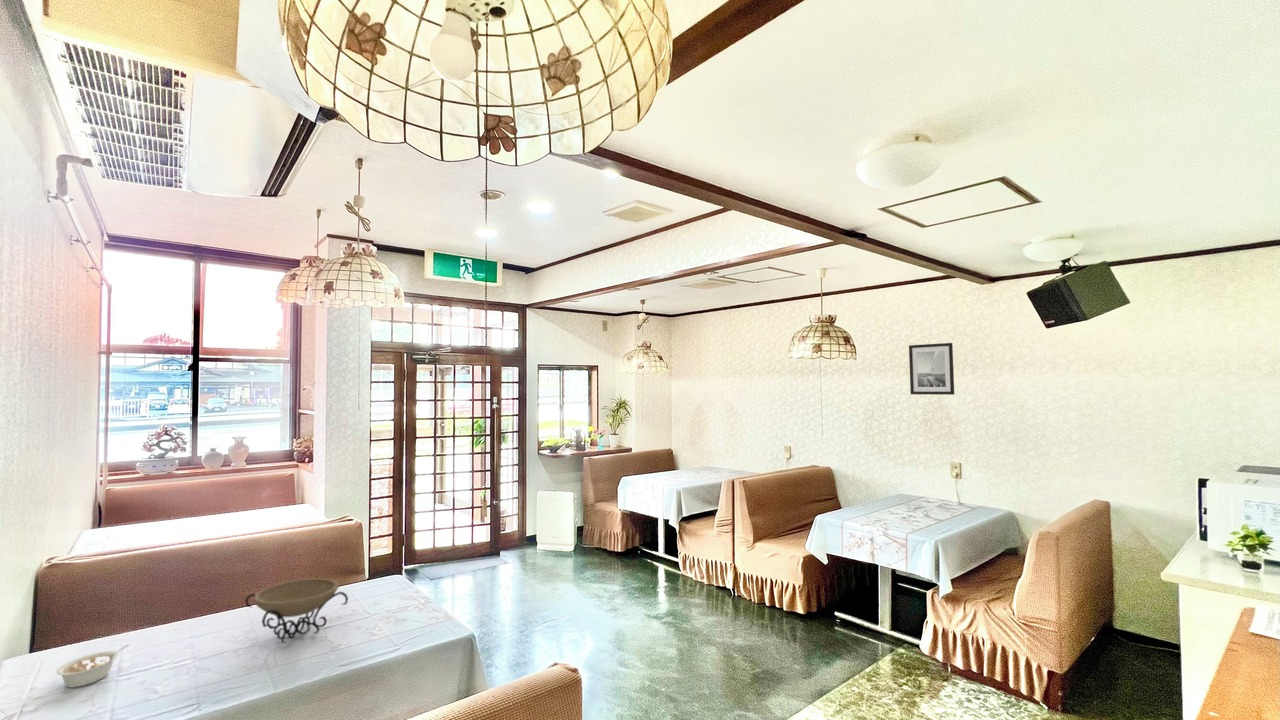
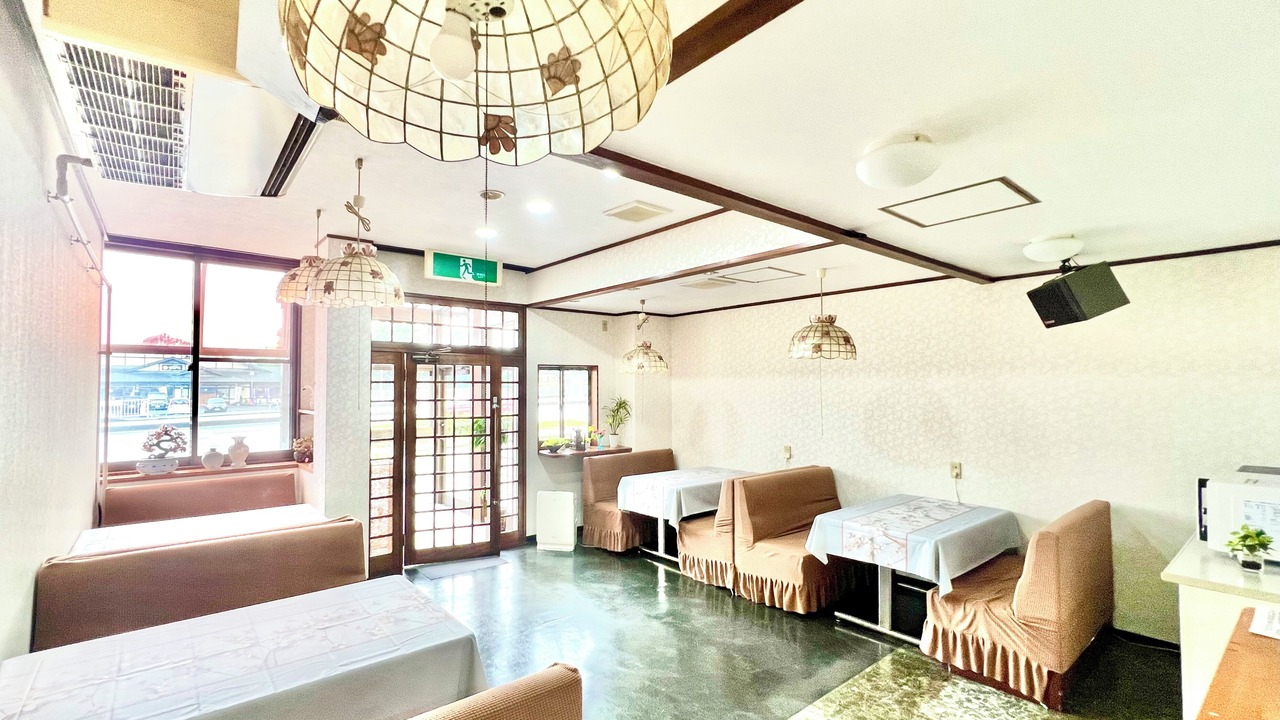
- wall art [908,342,955,396]
- legume [55,643,130,689]
- decorative bowl [244,576,349,645]
